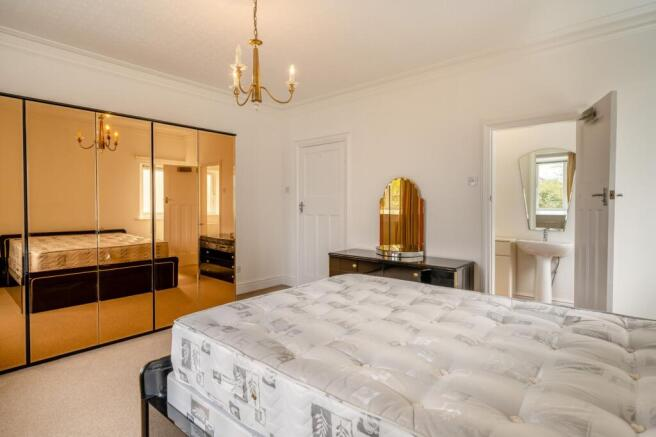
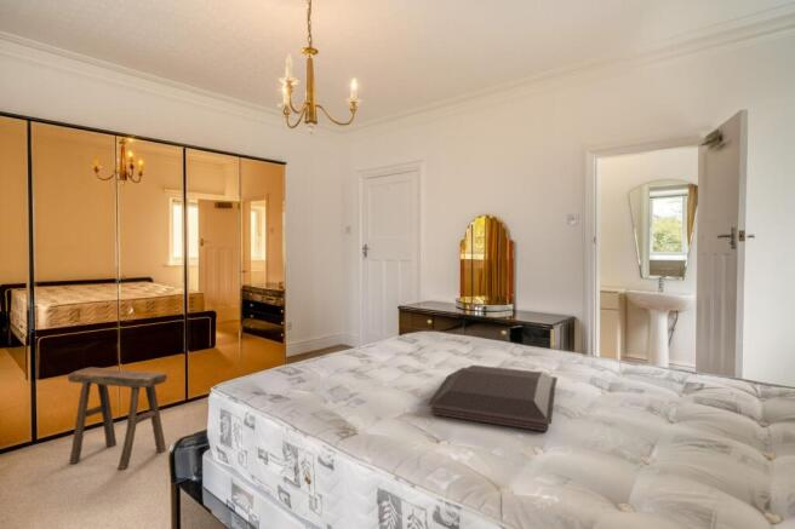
+ stool [67,366,168,471]
+ serving tray [427,364,559,432]
